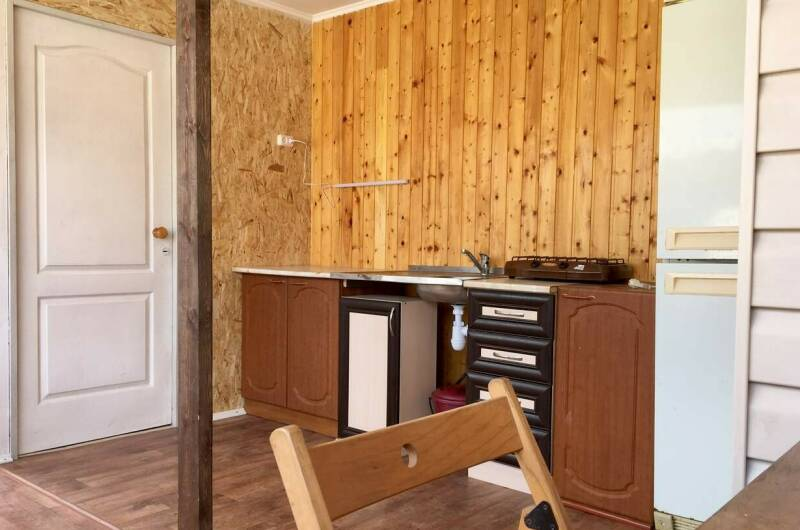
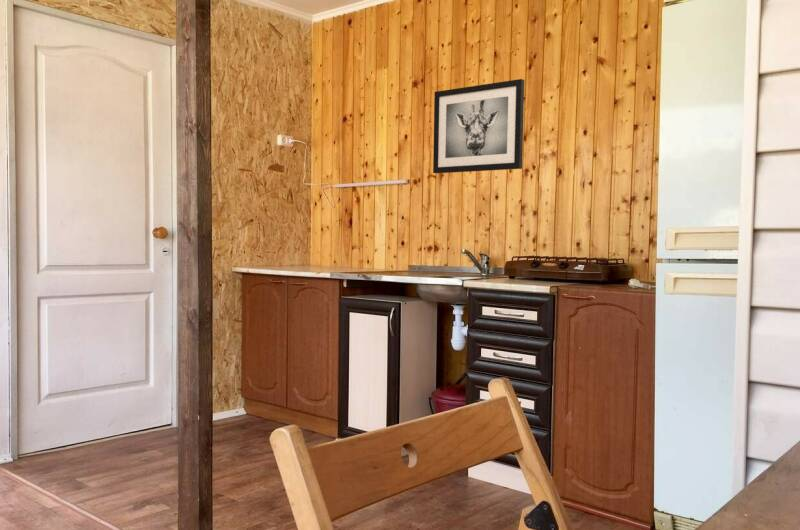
+ wall art [432,78,525,174]
